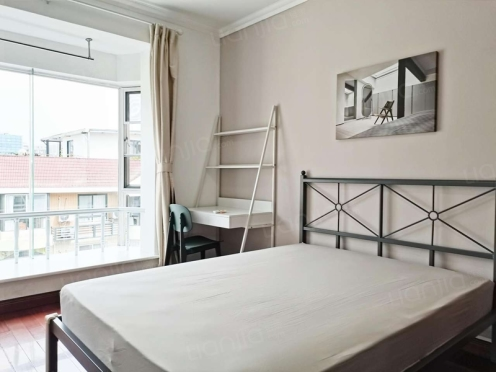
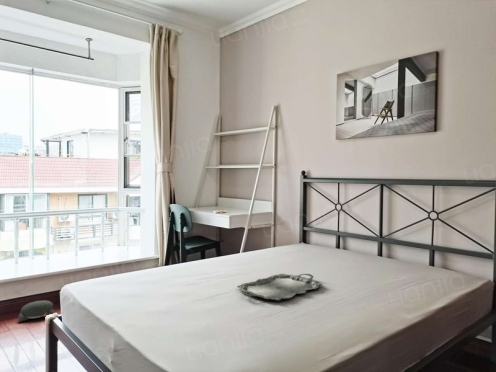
+ plush toy [17,299,55,323]
+ serving tray [236,273,324,301]
